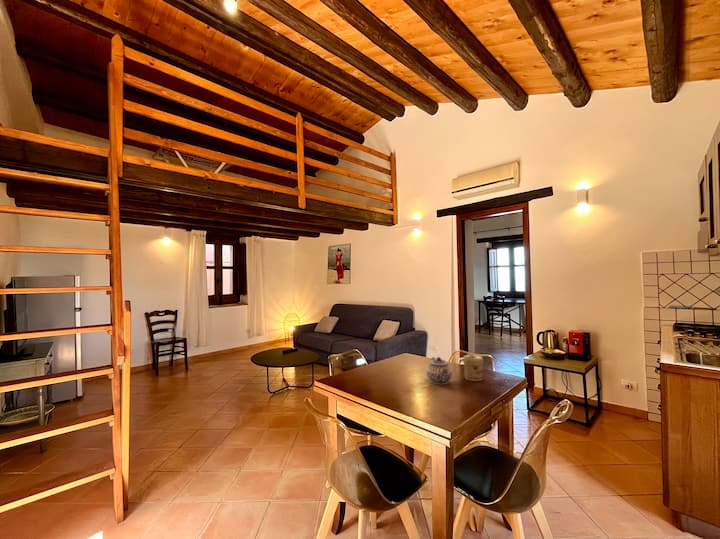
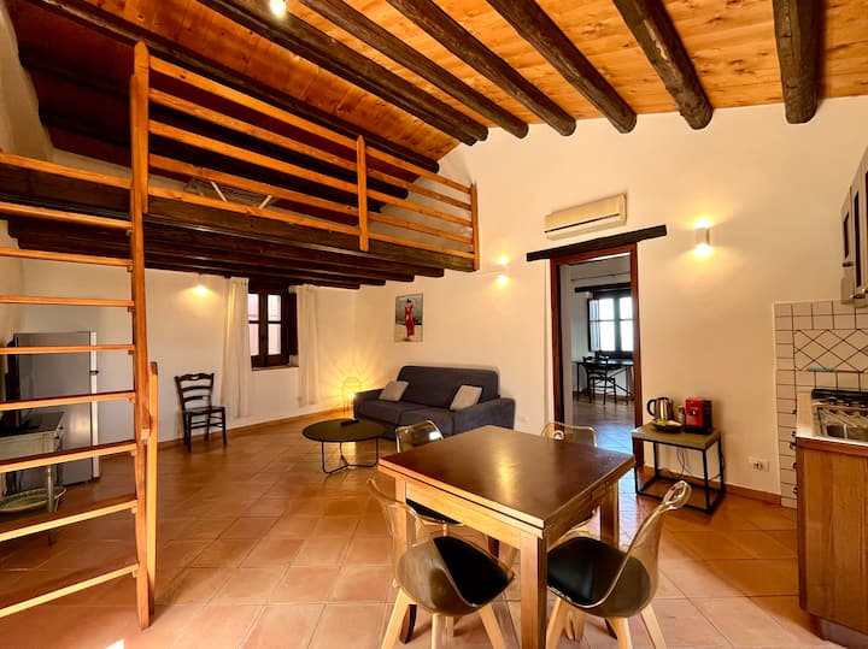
- jar [462,354,484,382]
- teapot [426,356,453,385]
